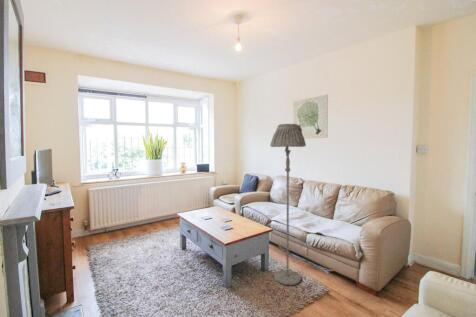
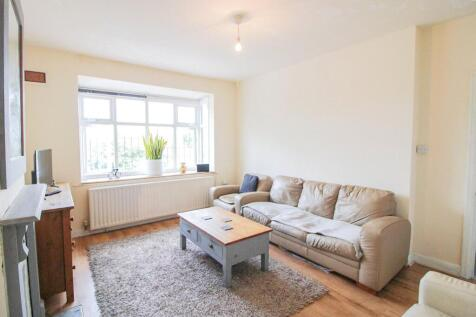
- floor lamp [269,123,307,286]
- wall art [292,94,329,140]
